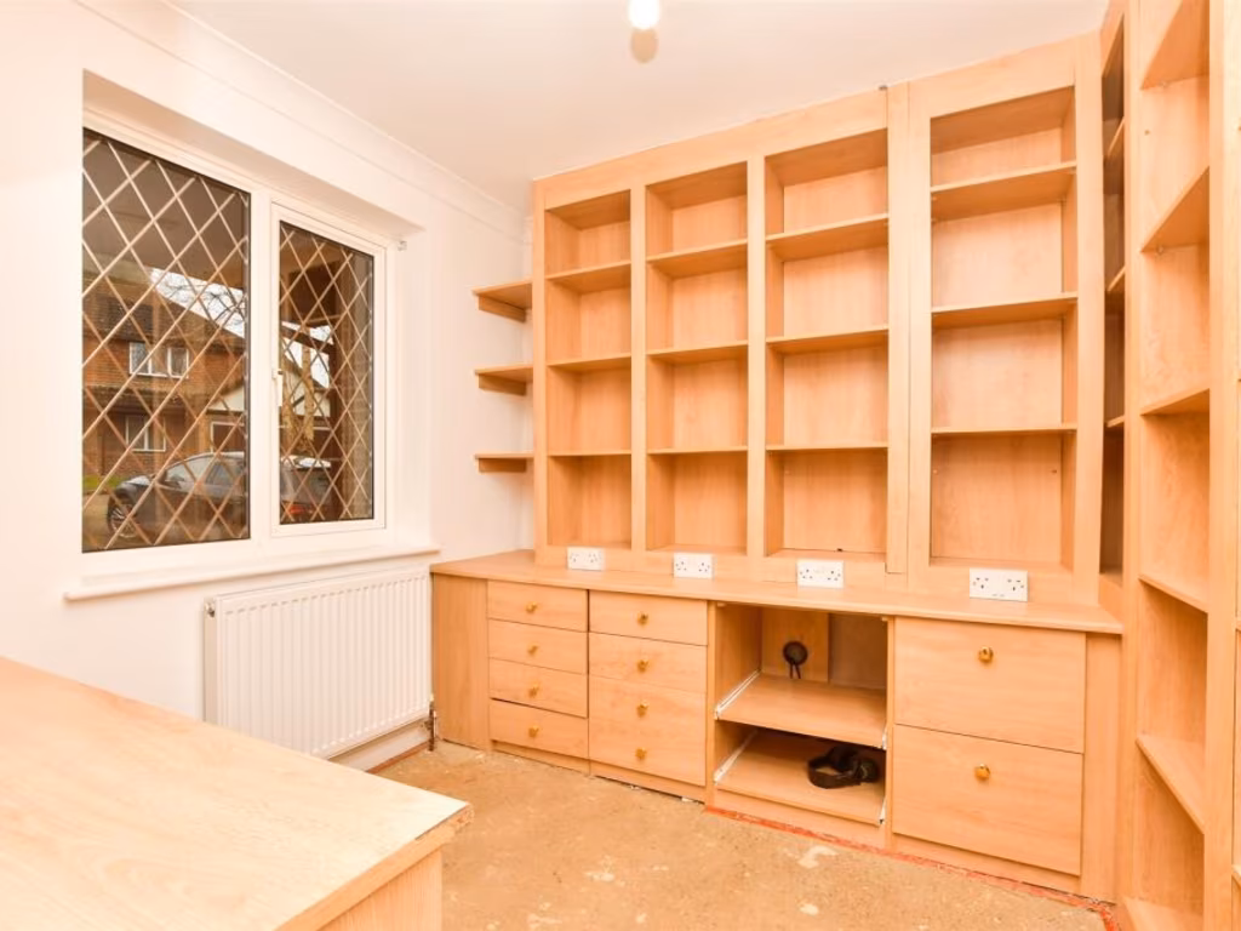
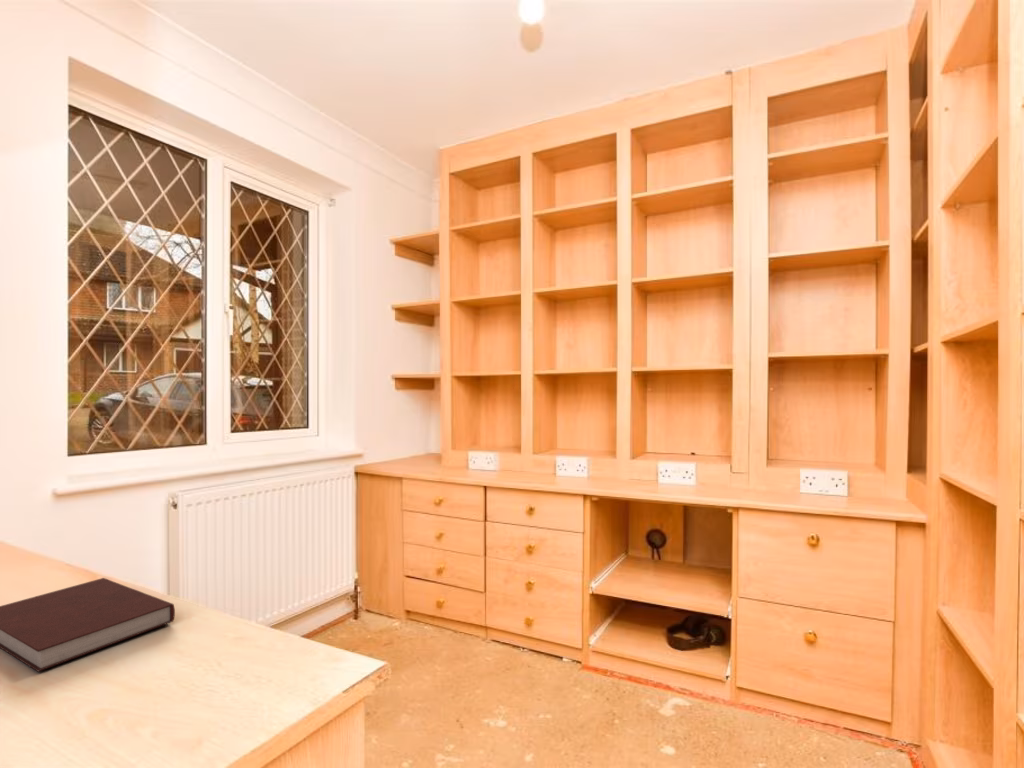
+ notebook [0,577,176,673]
